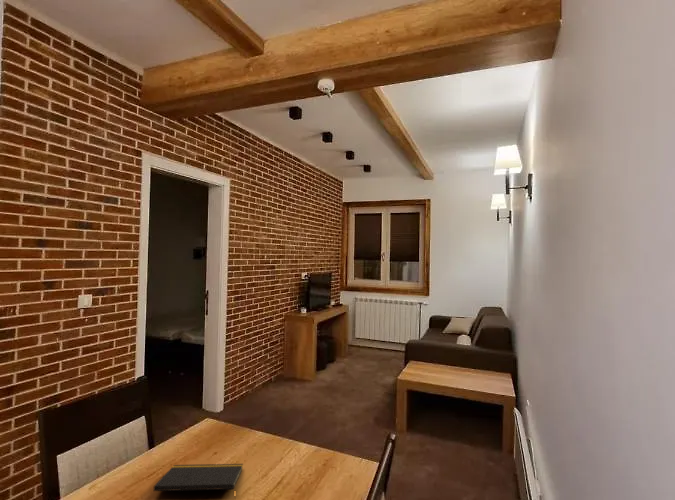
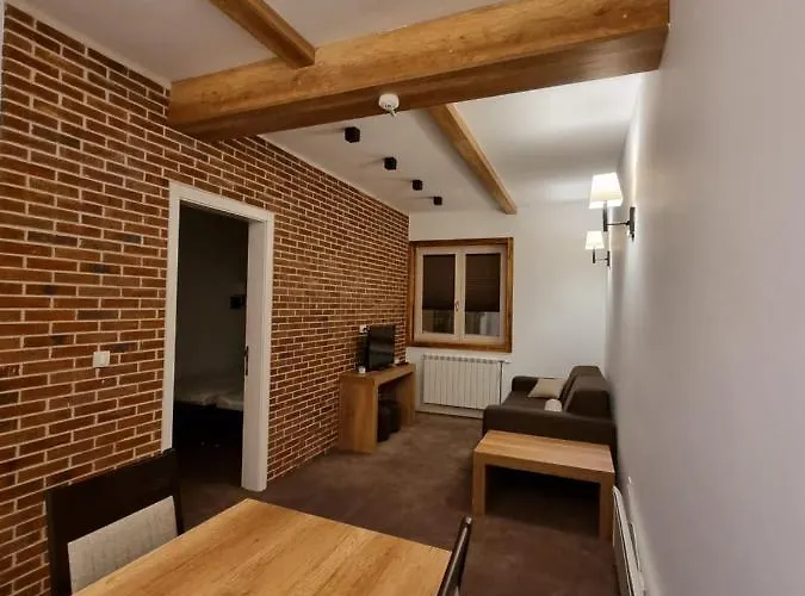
- notepad [152,463,244,500]
